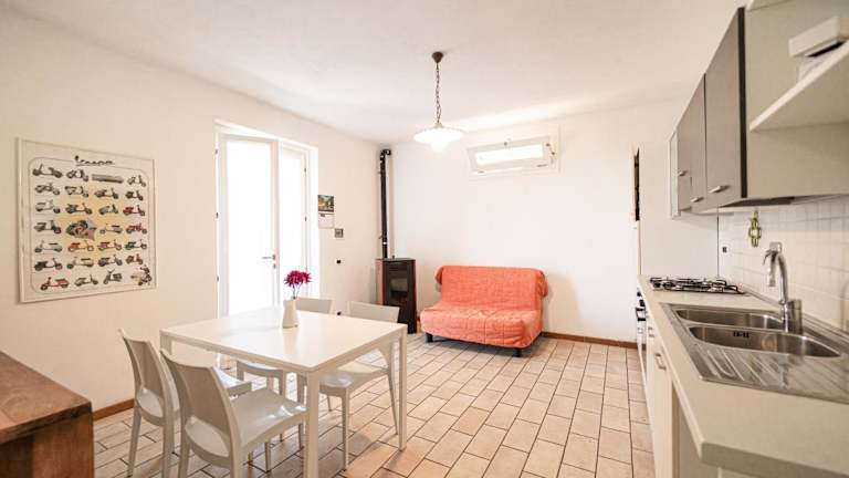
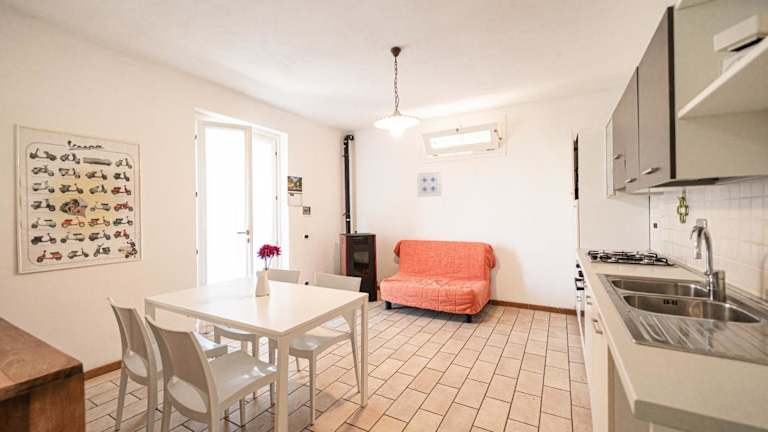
+ wall art [416,170,442,198]
